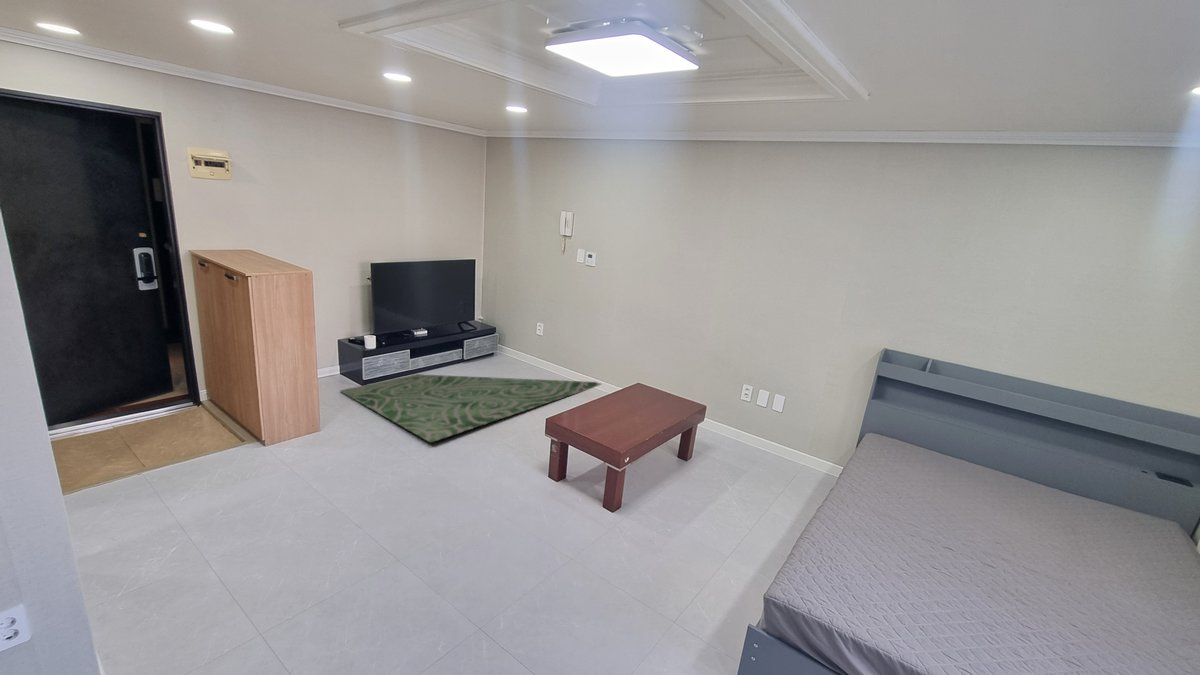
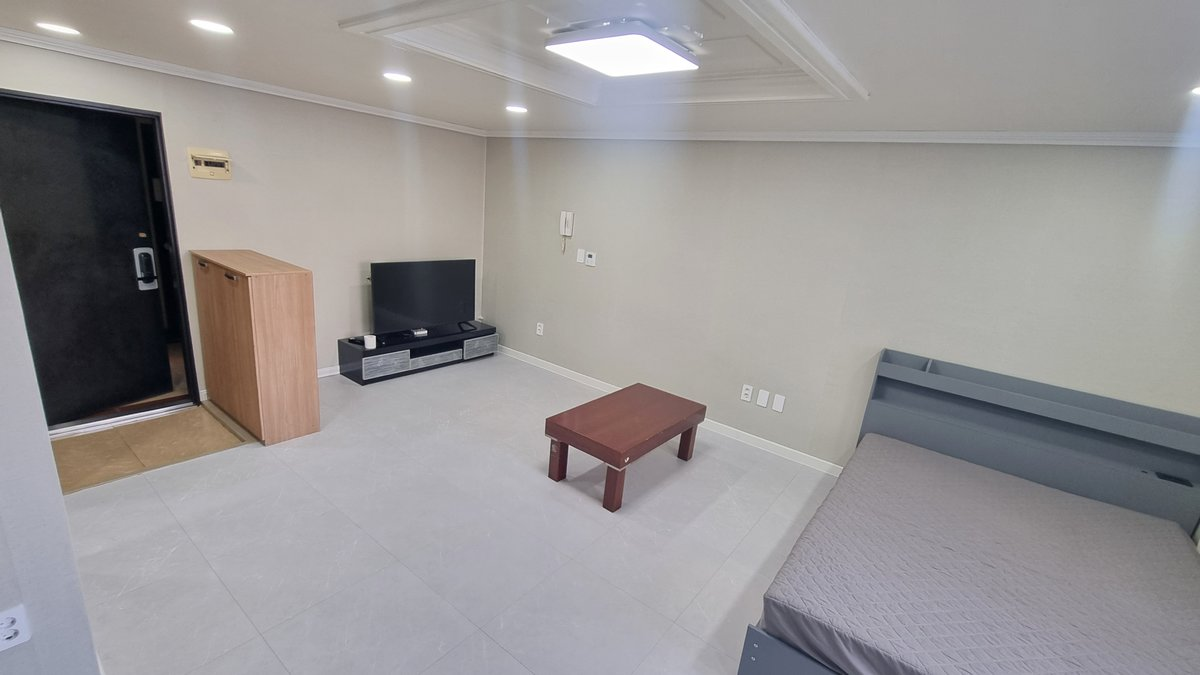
- rug [339,373,603,443]
